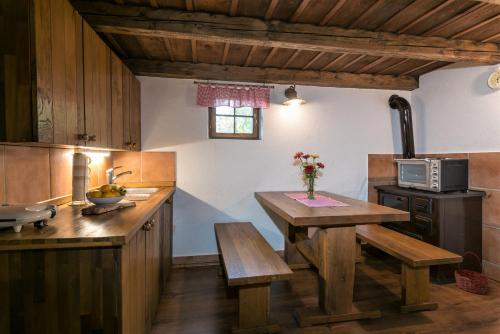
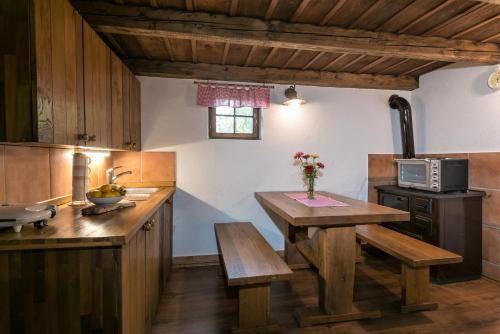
- basket [453,251,490,294]
